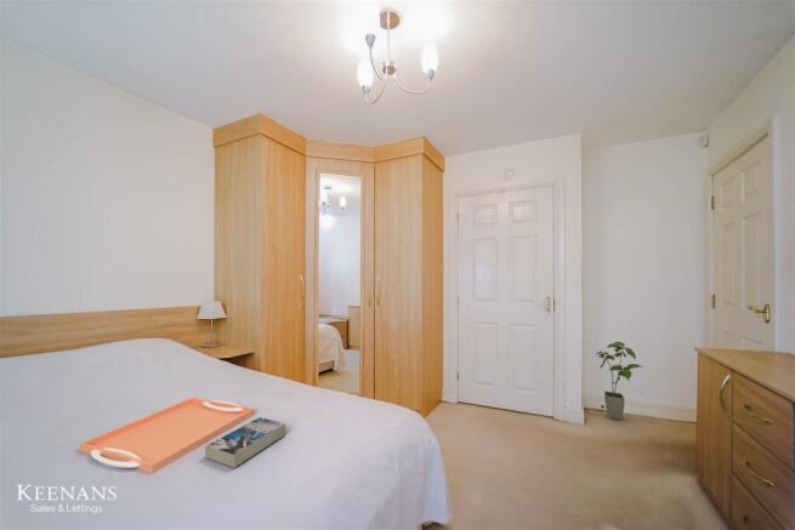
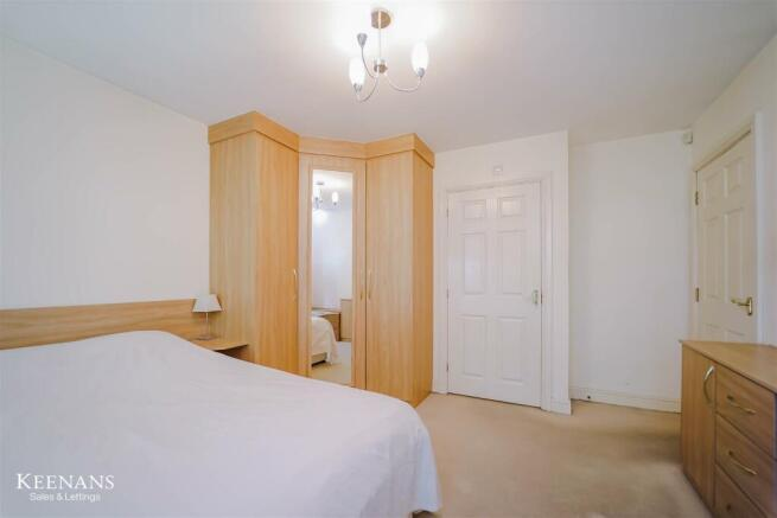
- house plant [595,341,643,421]
- book [204,416,286,468]
- serving tray [79,397,256,474]
